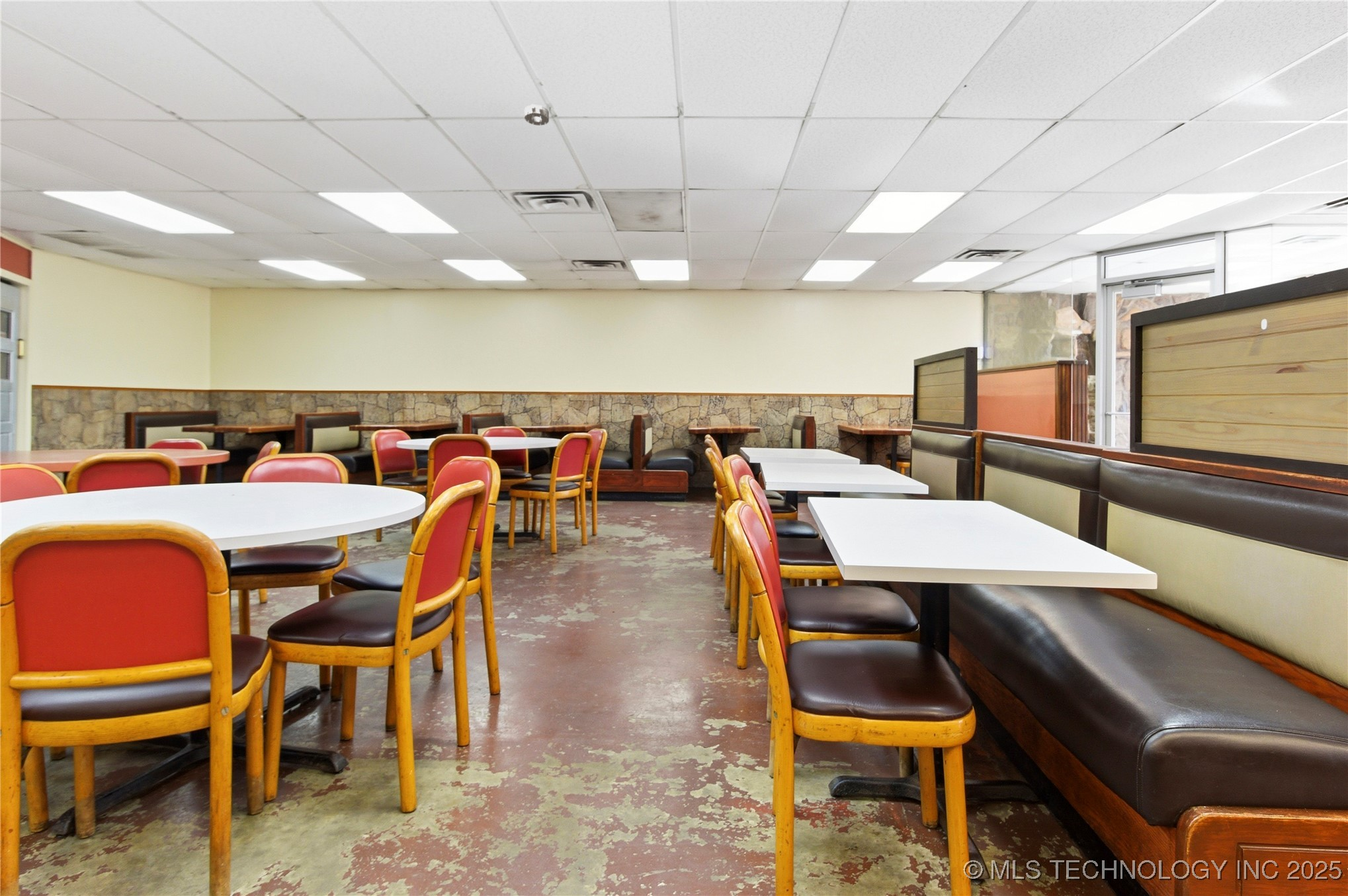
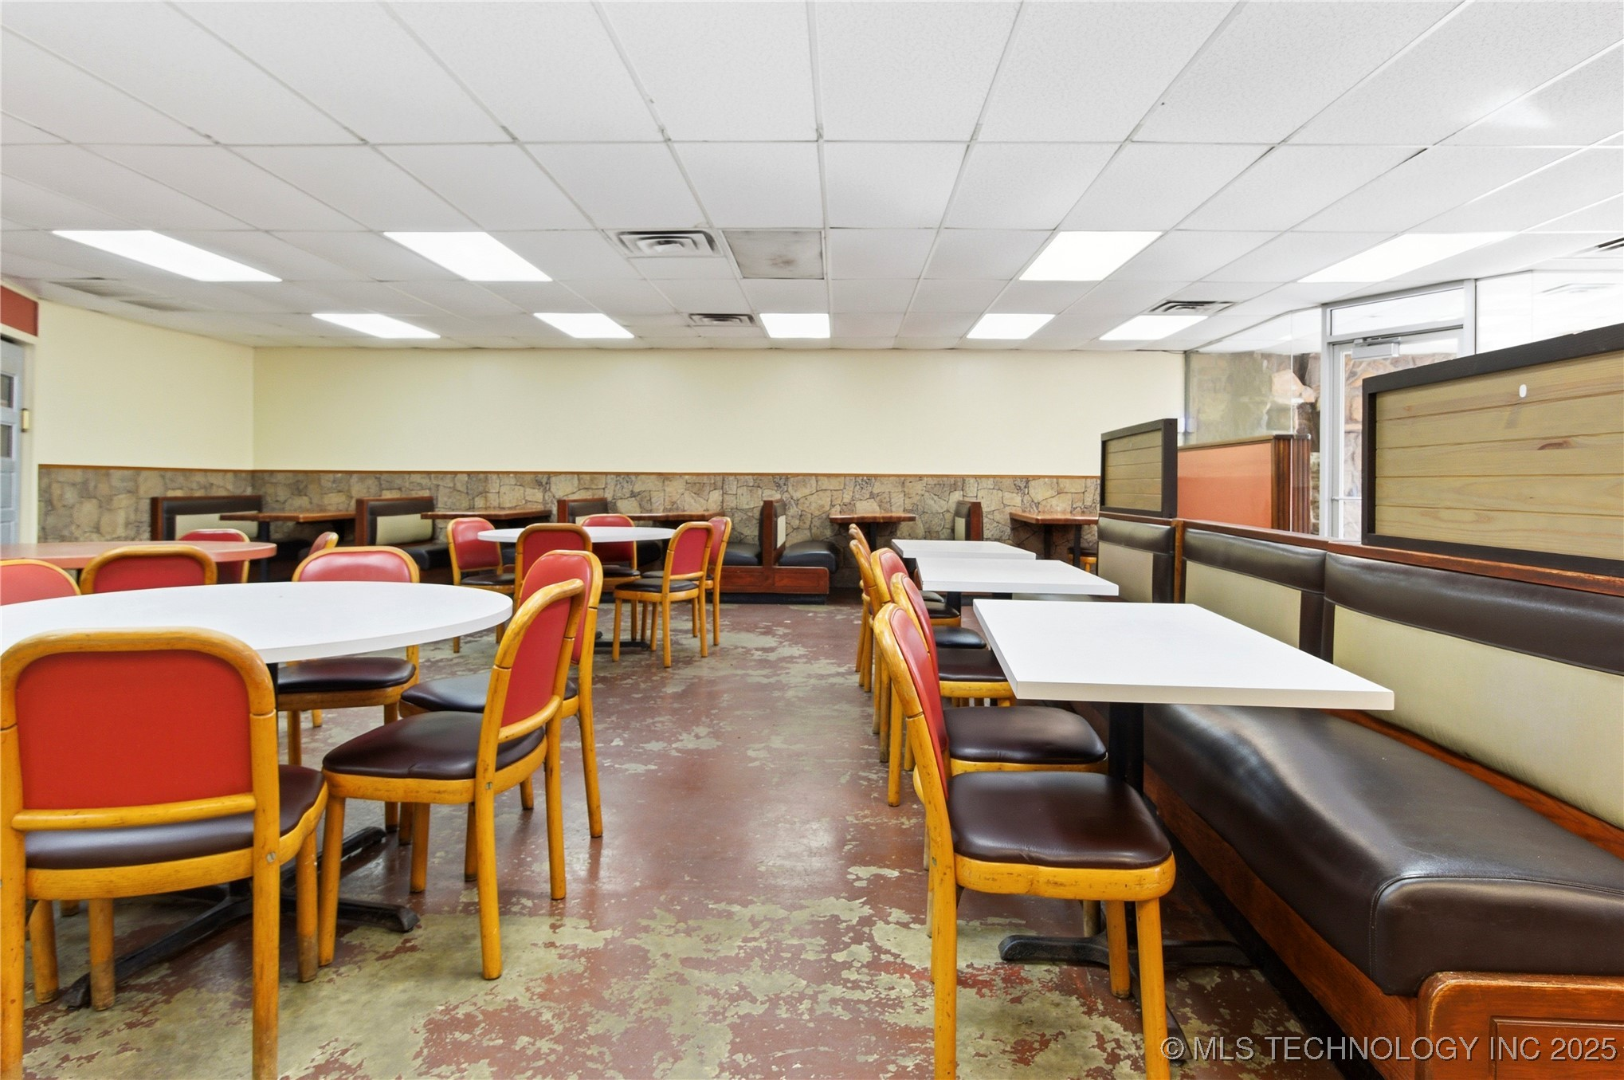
- smoke detector [524,104,550,126]
